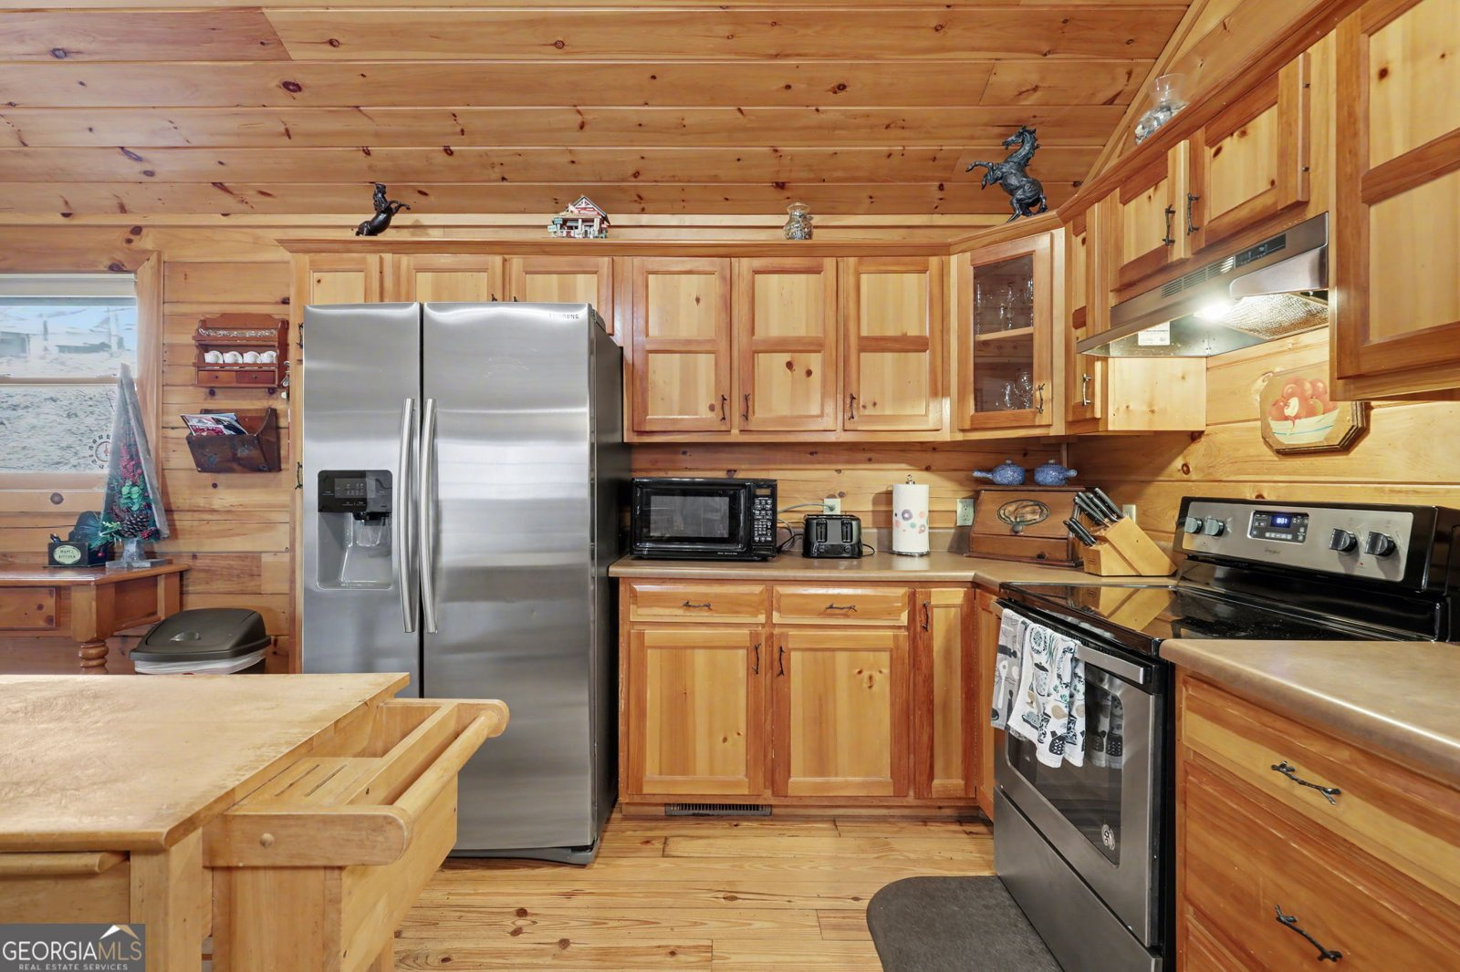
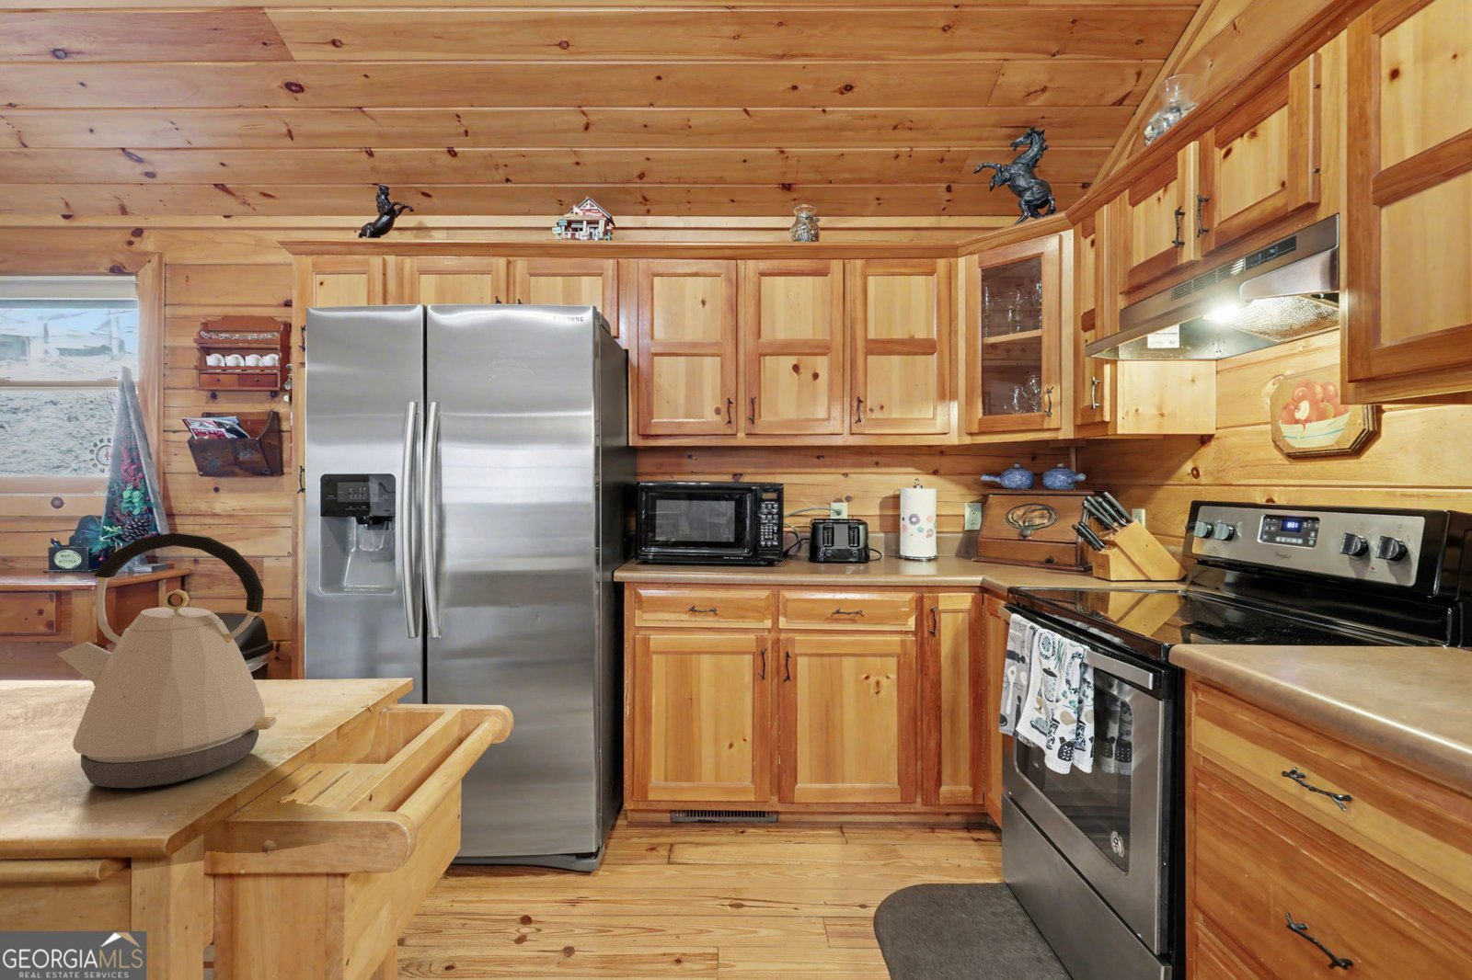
+ kettle [56,532,278,790]
